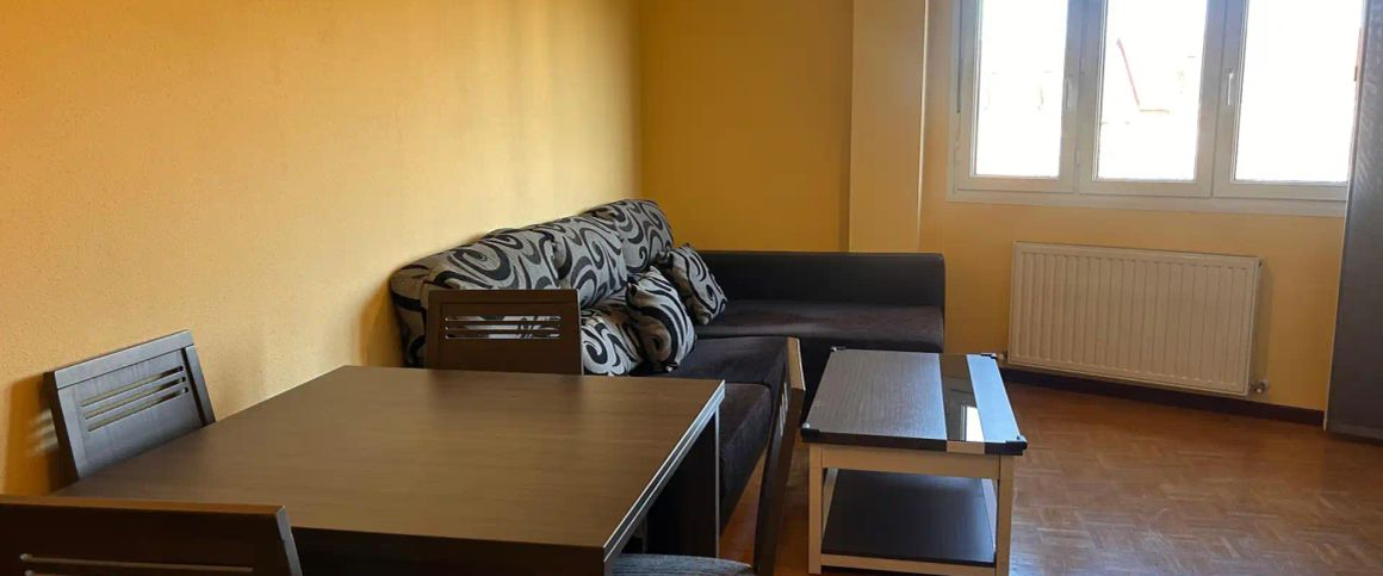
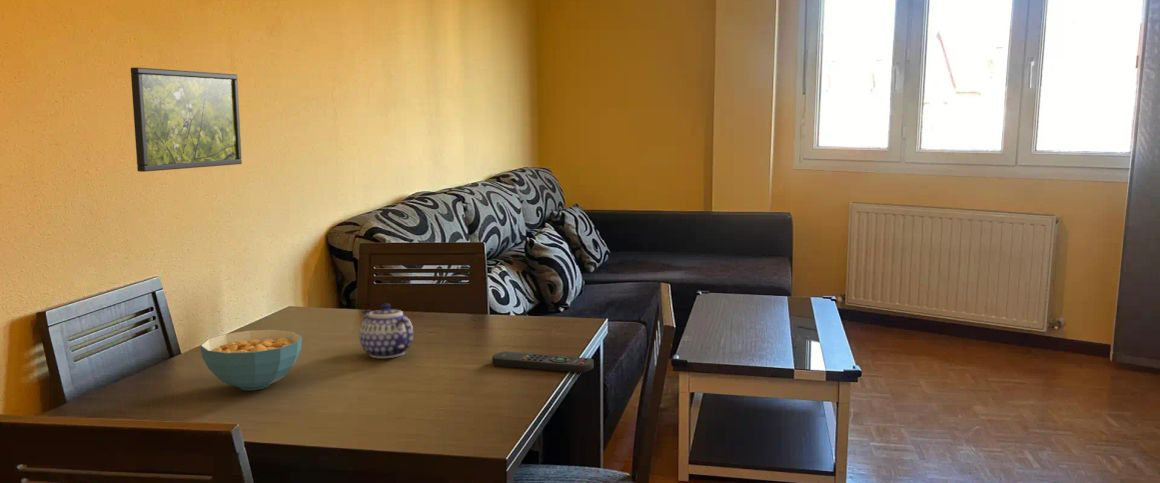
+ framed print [130,66,243,173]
+ remote control [491,350,594,374]
+ teapot [359,302,414,359]
+ cereal bowl [199,329,303,391]
